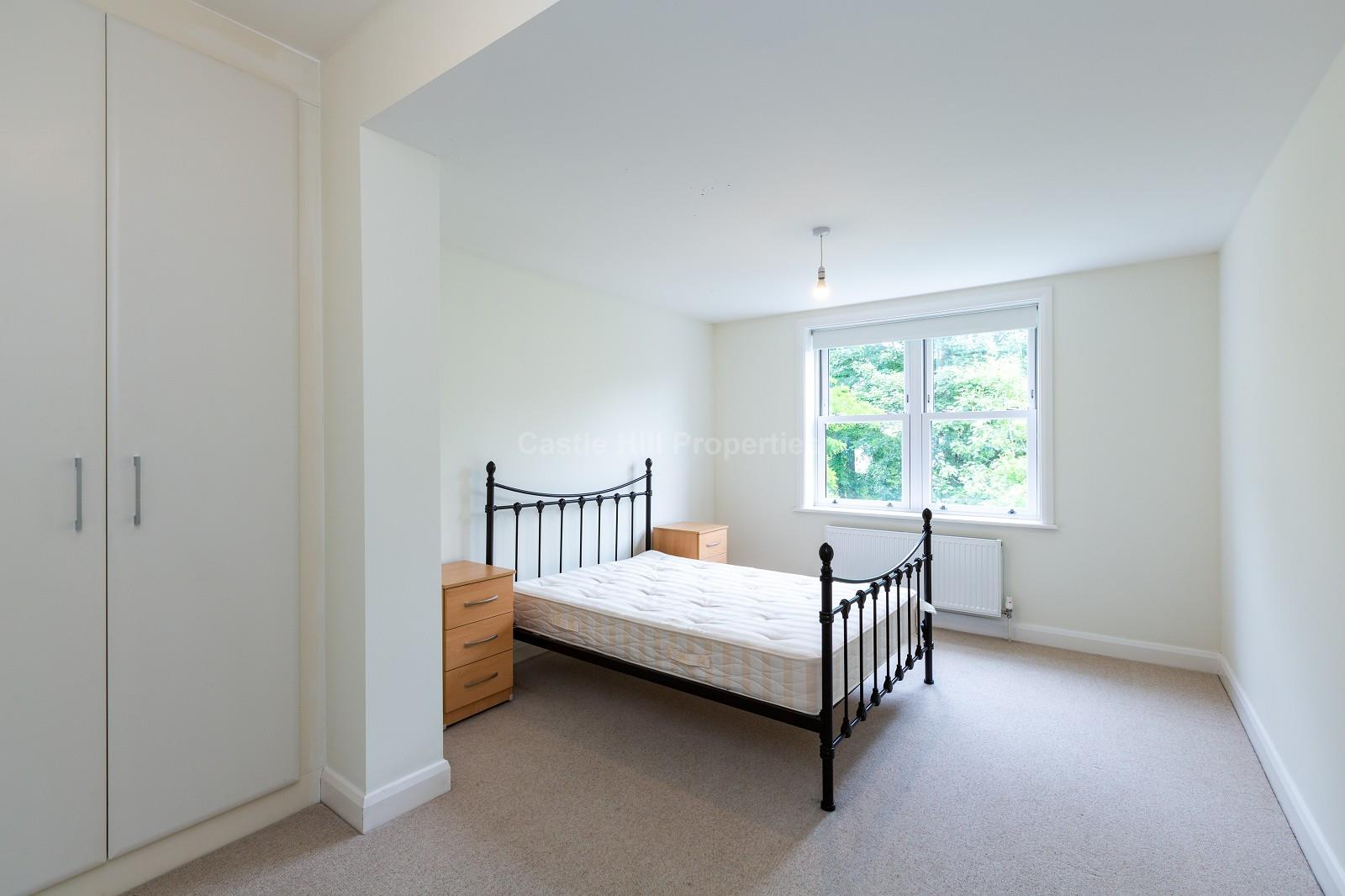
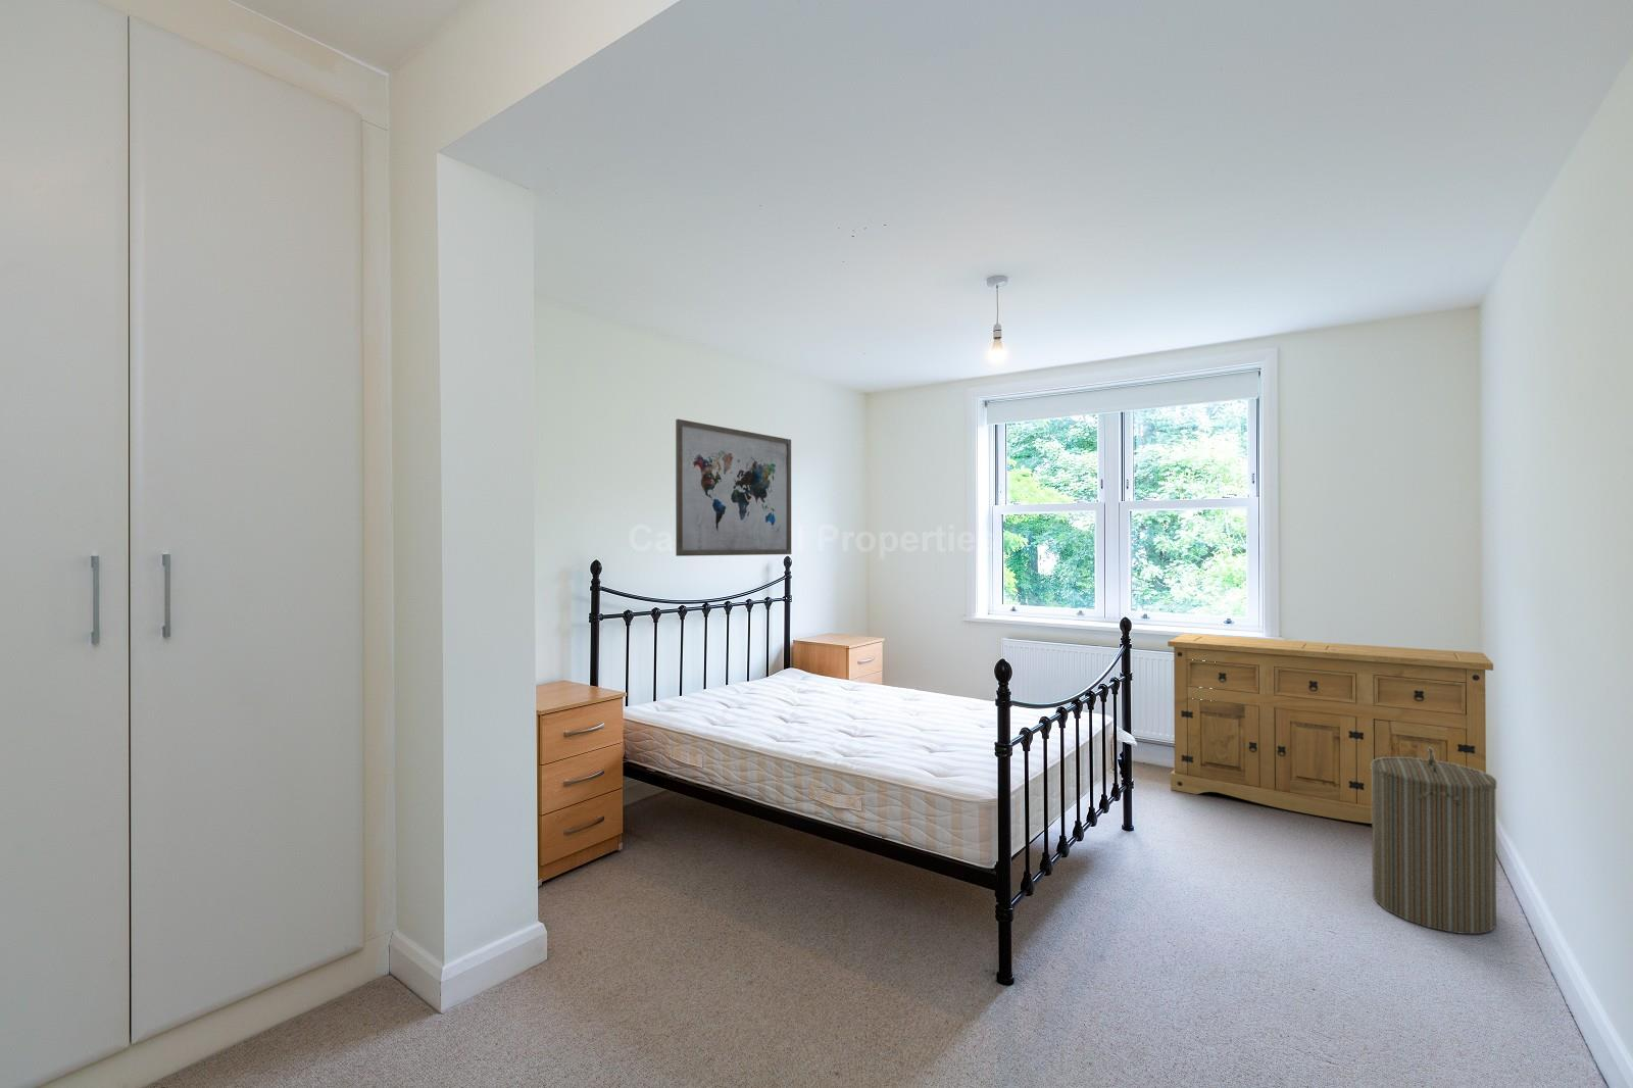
+ cabinet [1167,633,1495,824]
+ laundry hamper [1371,747,1497,935]
+ wall art [675,419,792,557]
